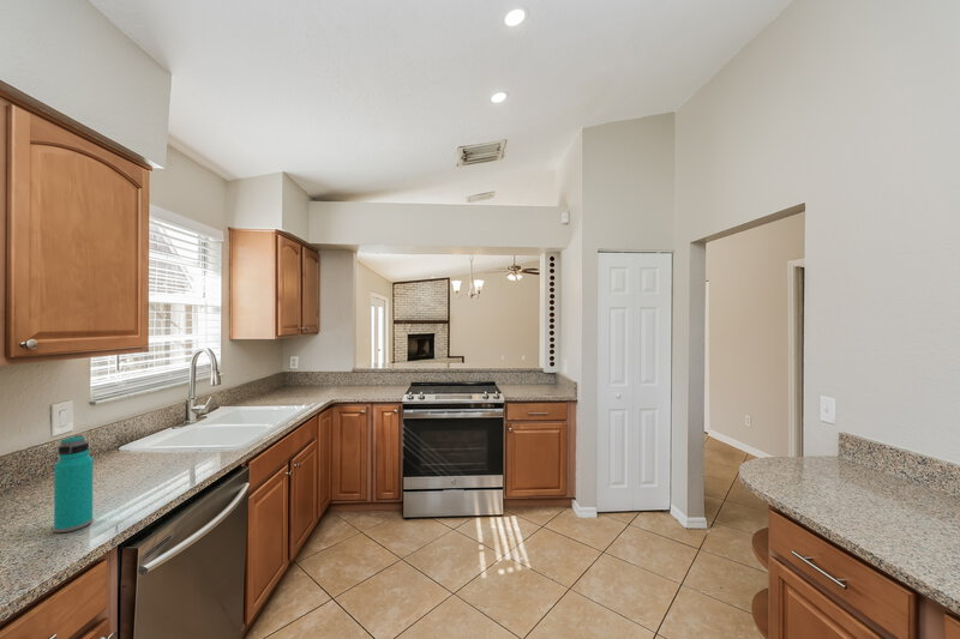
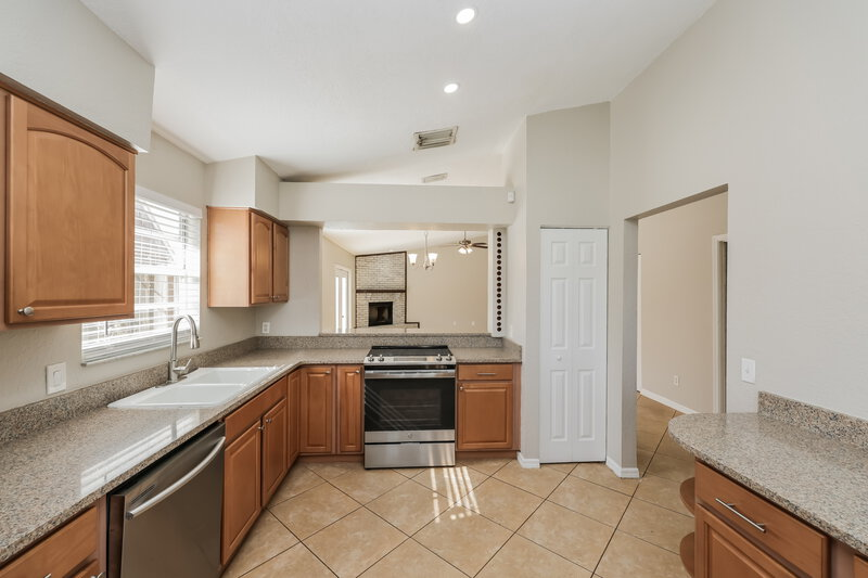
- water bottle [53,434,95,533]
